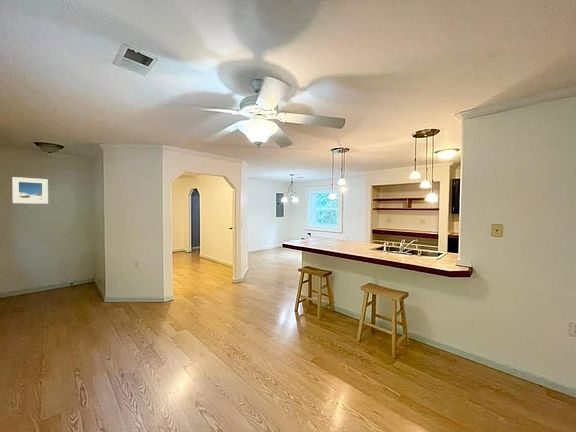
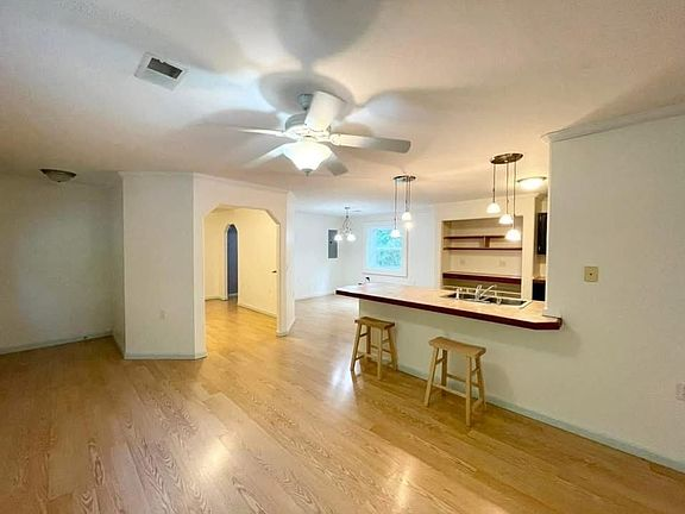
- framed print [11,176,49,205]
